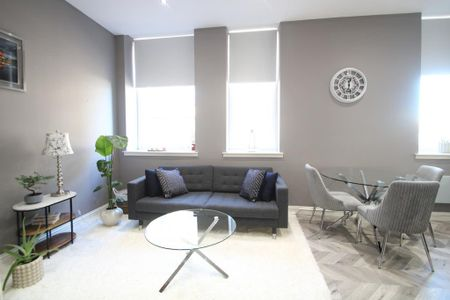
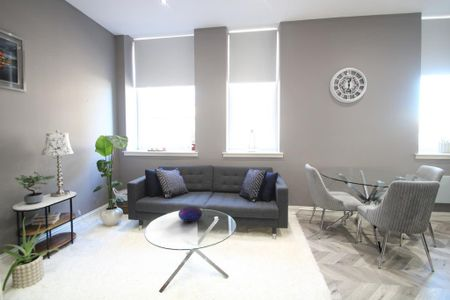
+ decorative orb [177,205,203,223]
